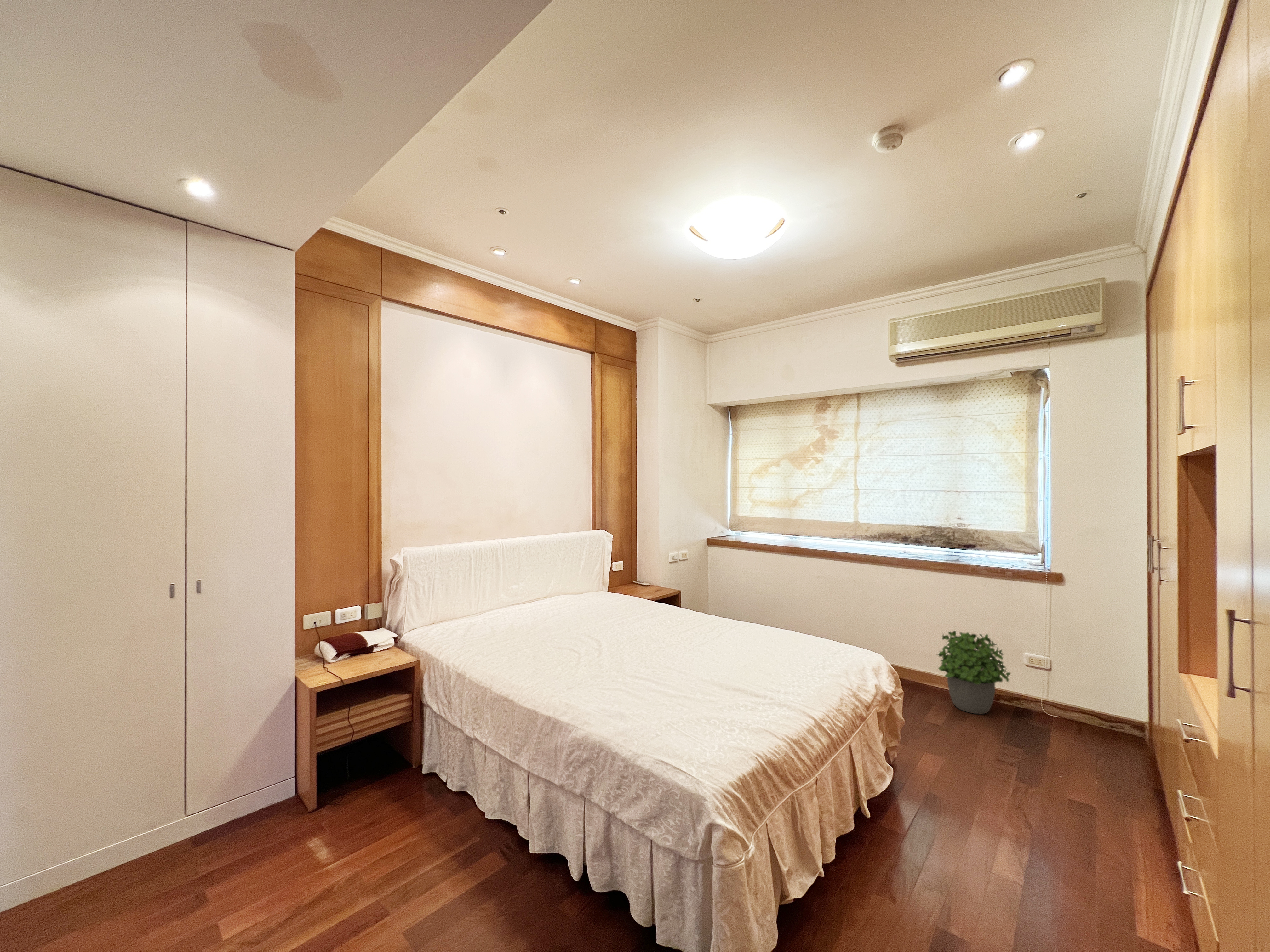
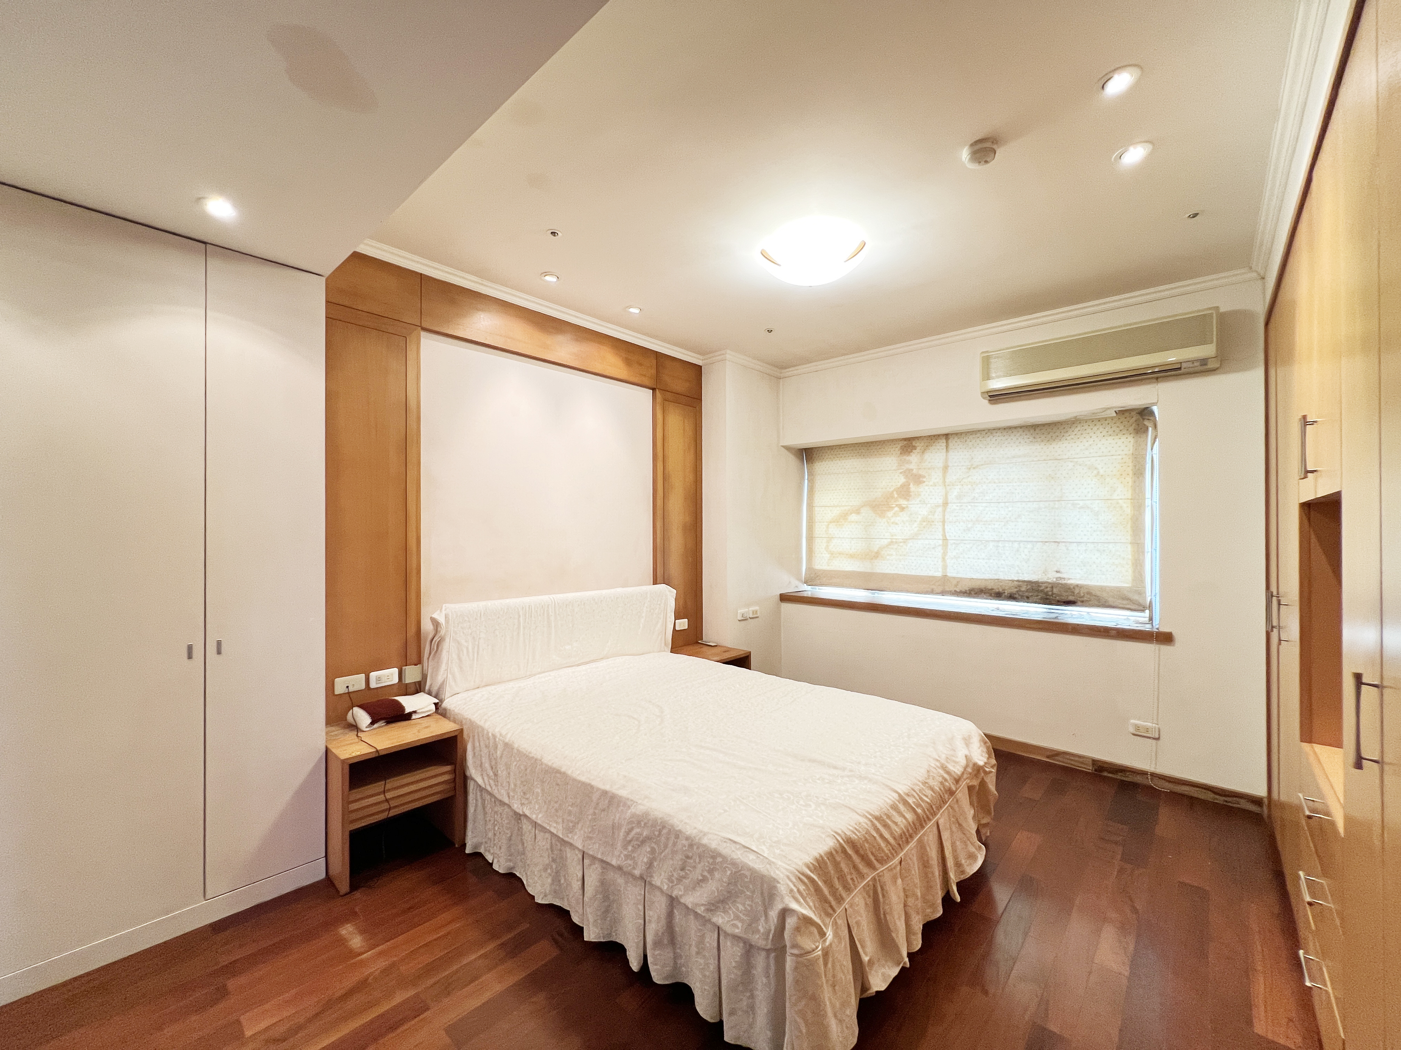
- potted plant [936,630,1011,714]
